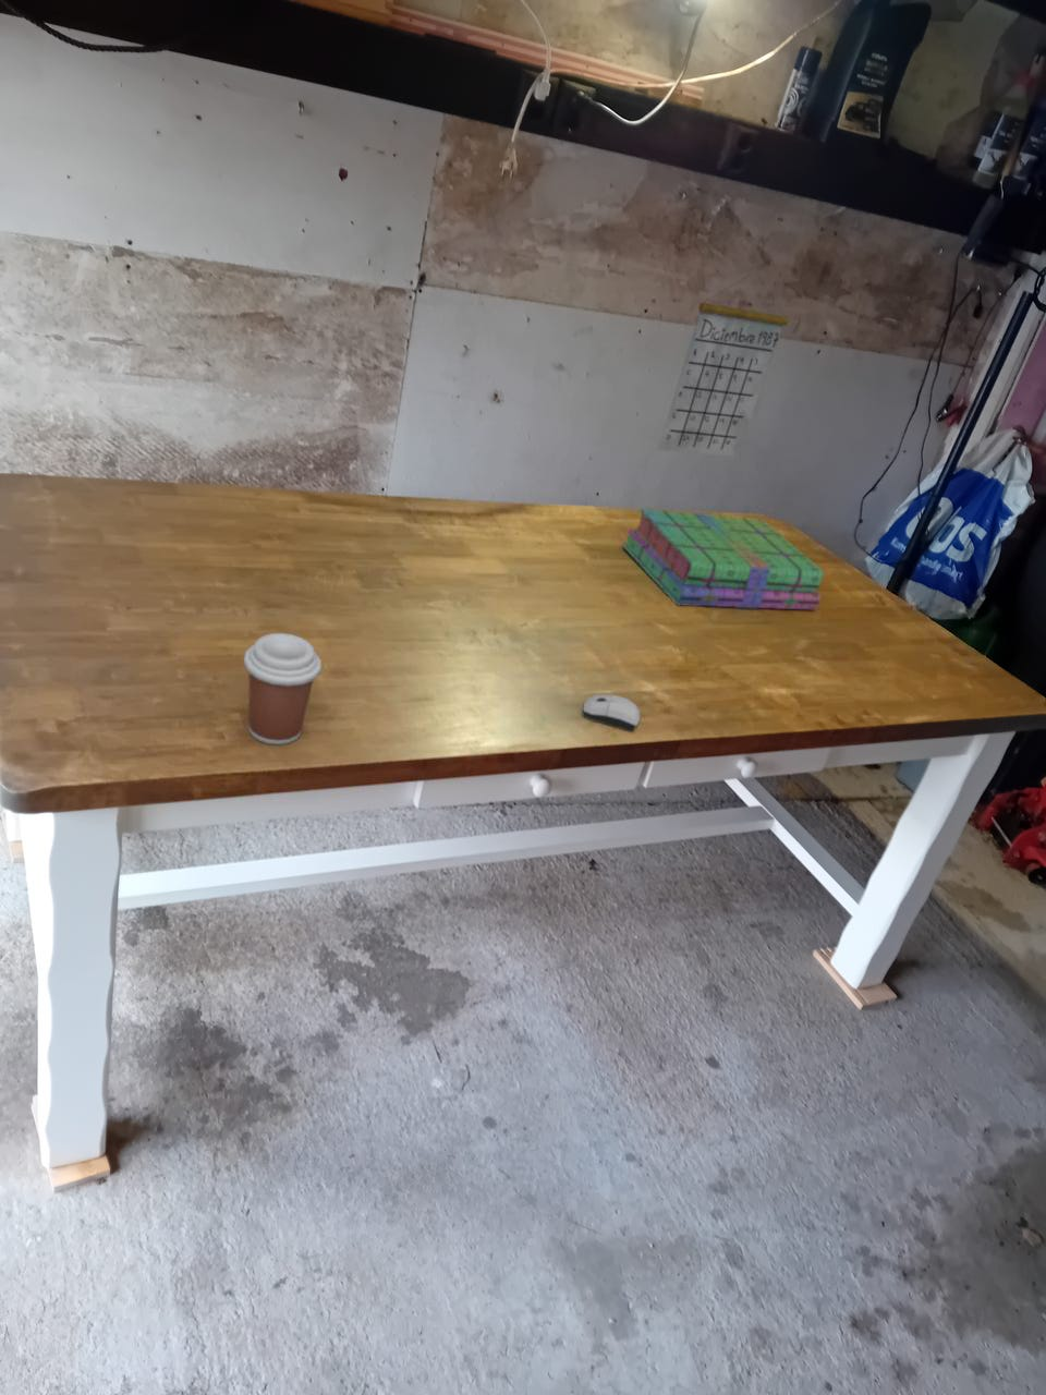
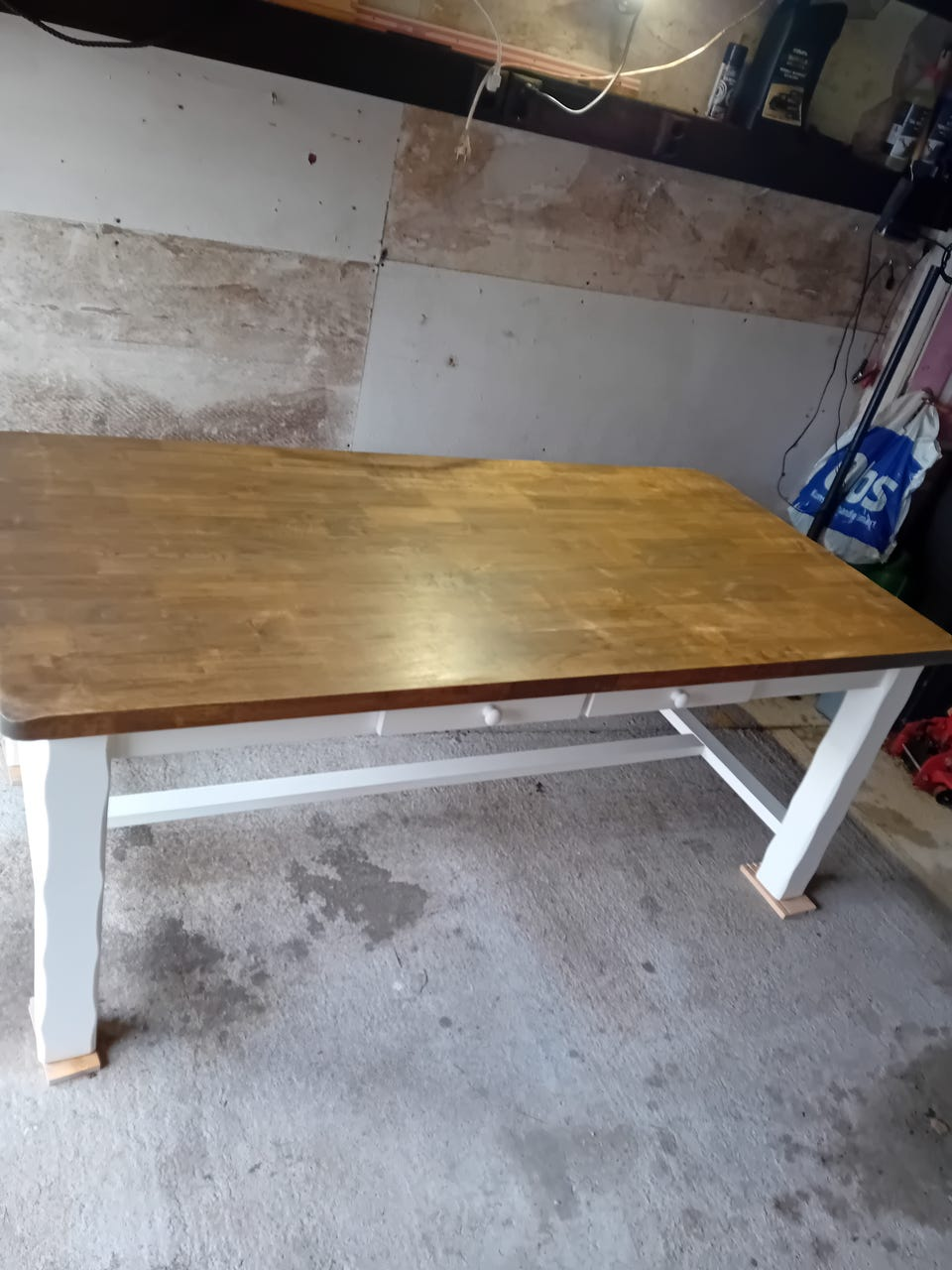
- calendar [657,270,790,458]
- computer mouse [582,693,641,734]
- coffee cup [243,632,323,746]
- stack of books [621,507,825,612]
